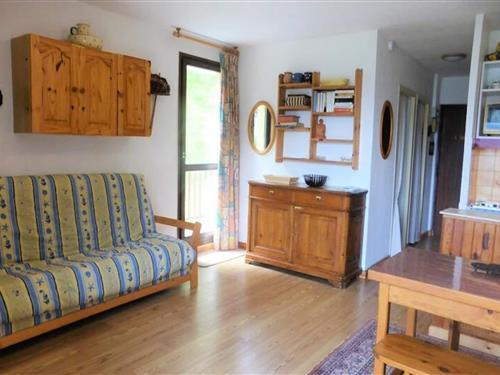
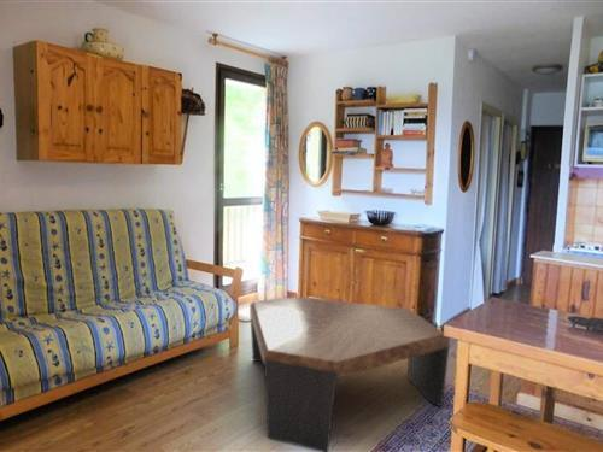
+ coffee table [248,295,451,452]
